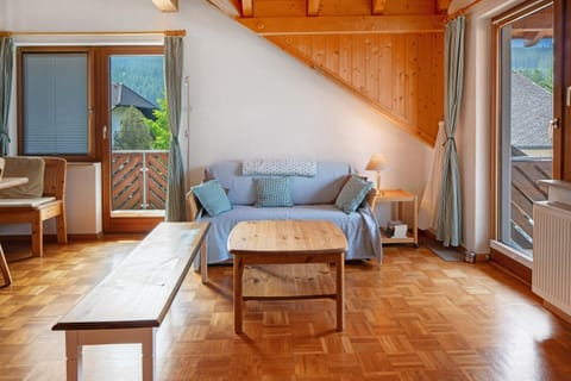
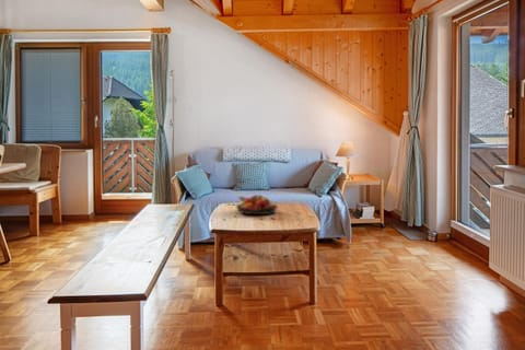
+ fruit bowl [235,194,279,215]
